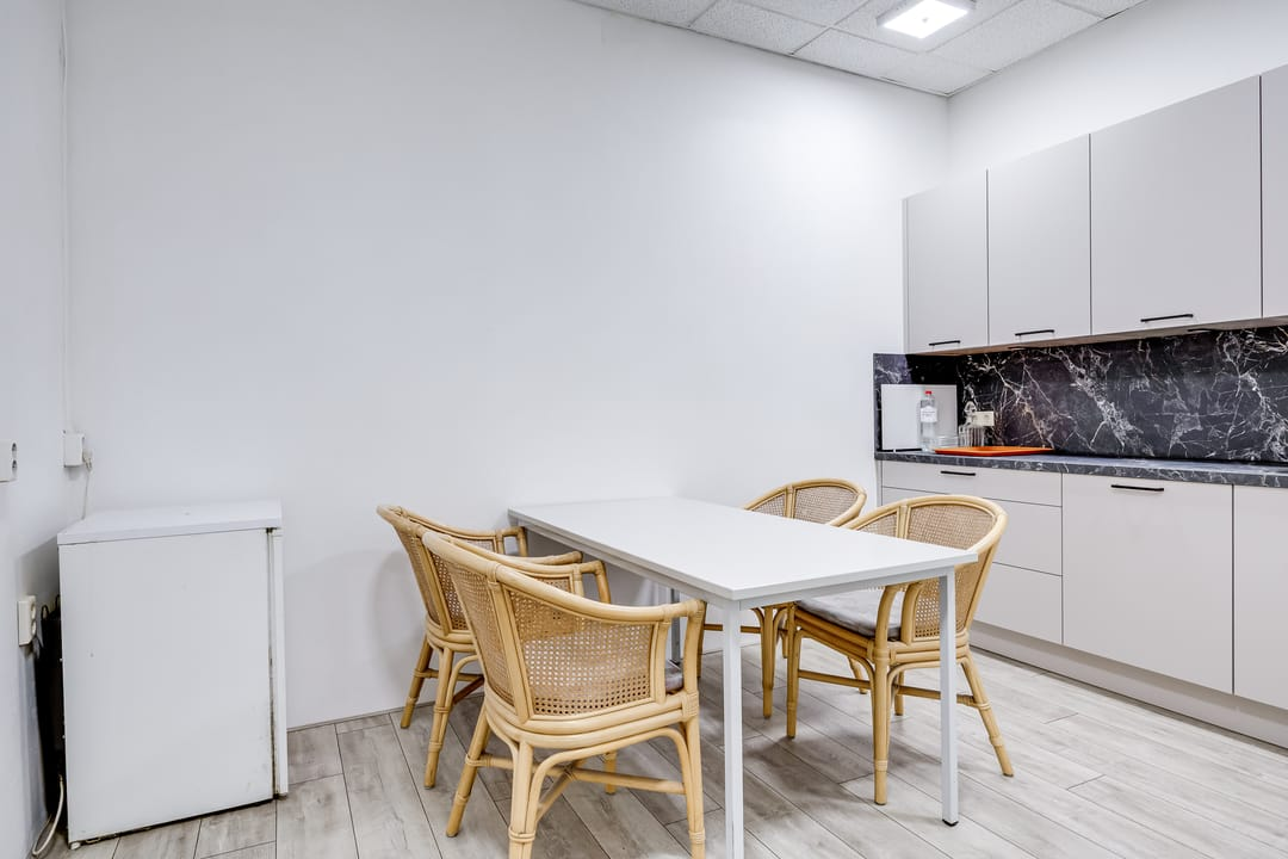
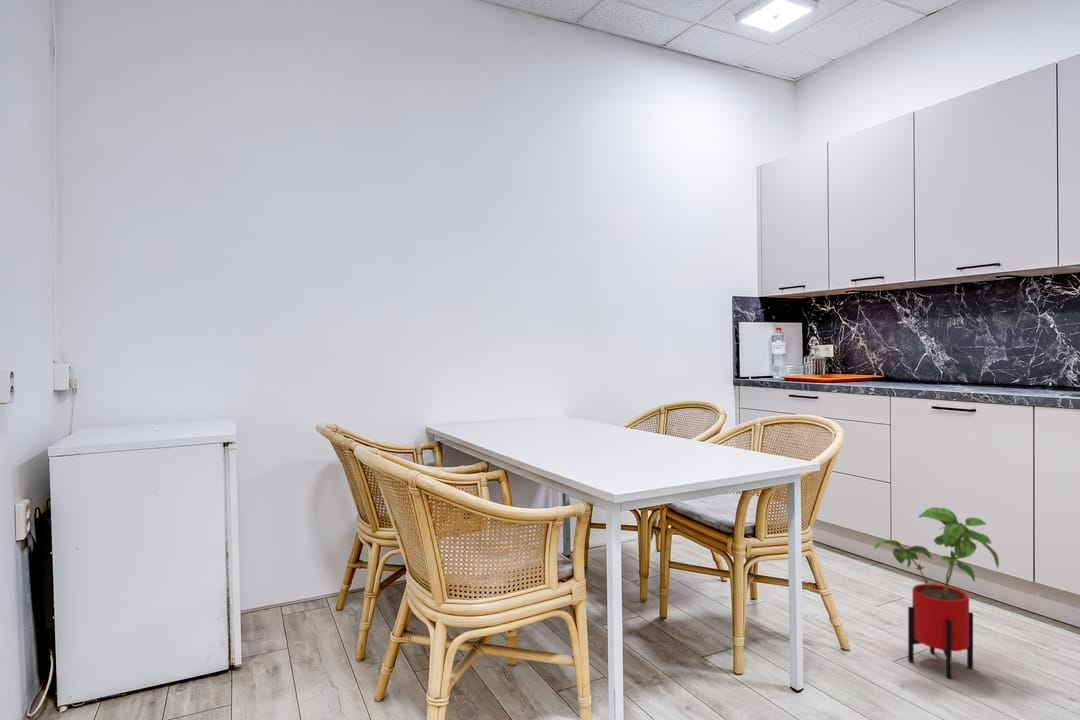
+ house plant [873,506,1000,679]
